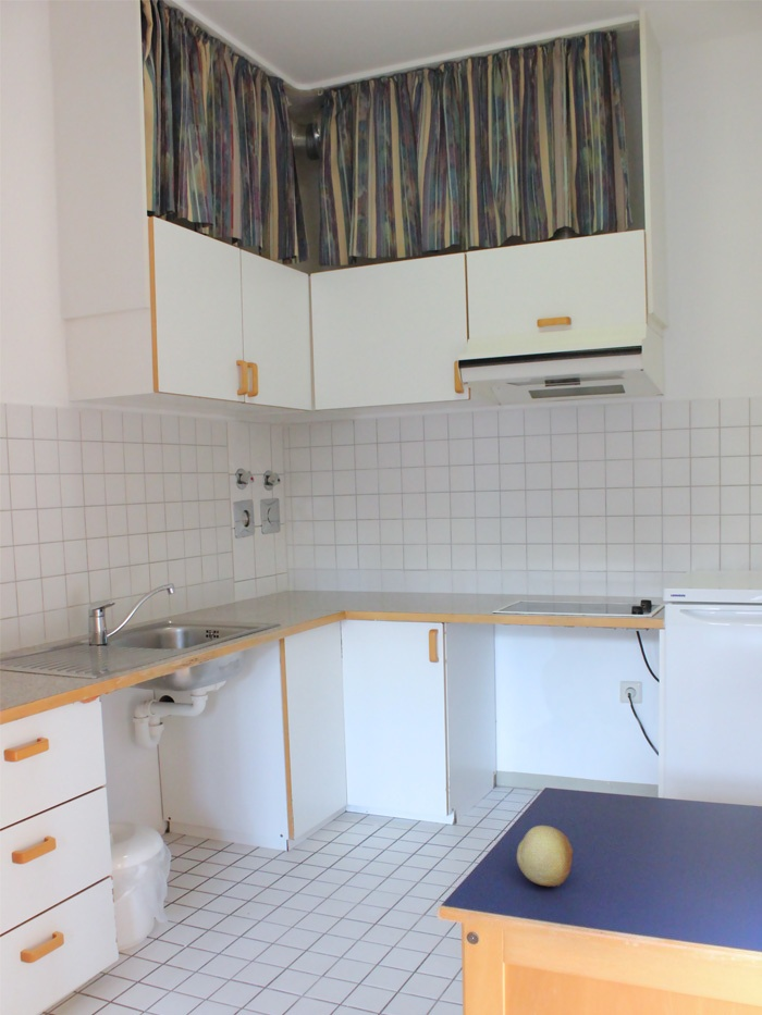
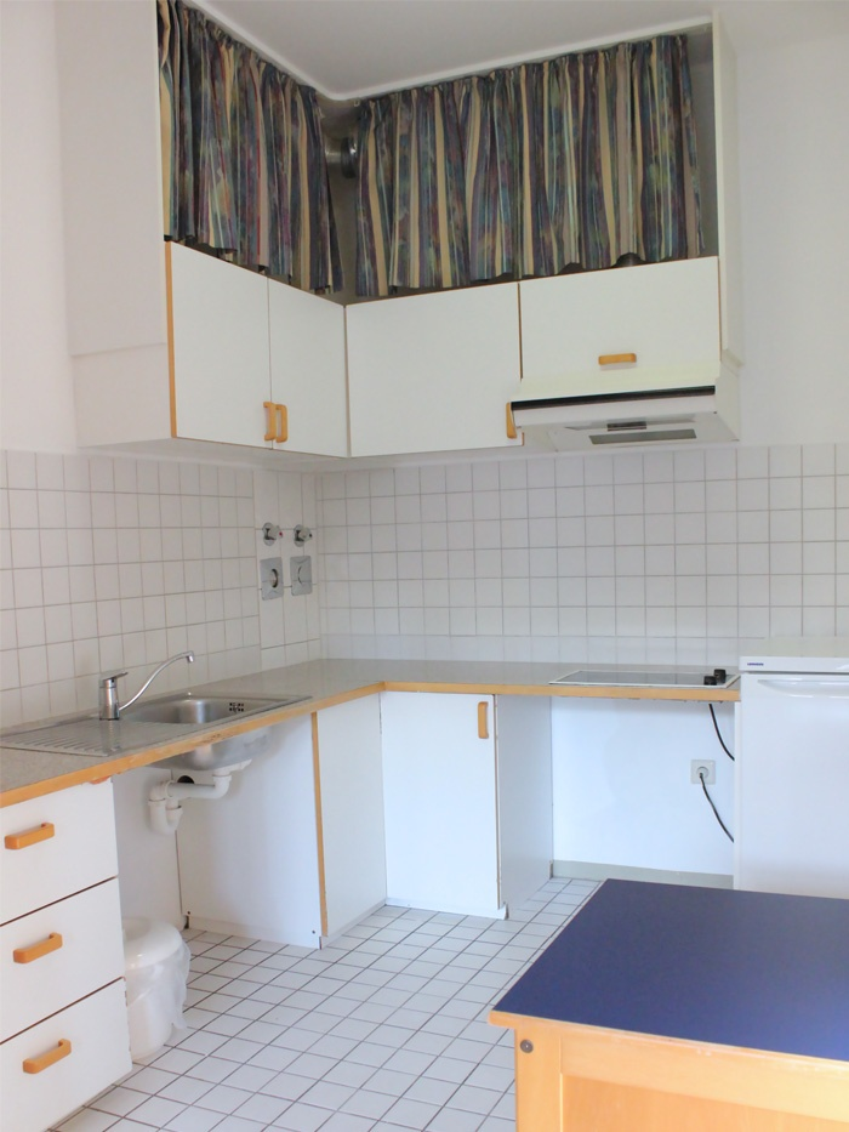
- fruit [516,825,575,888]
